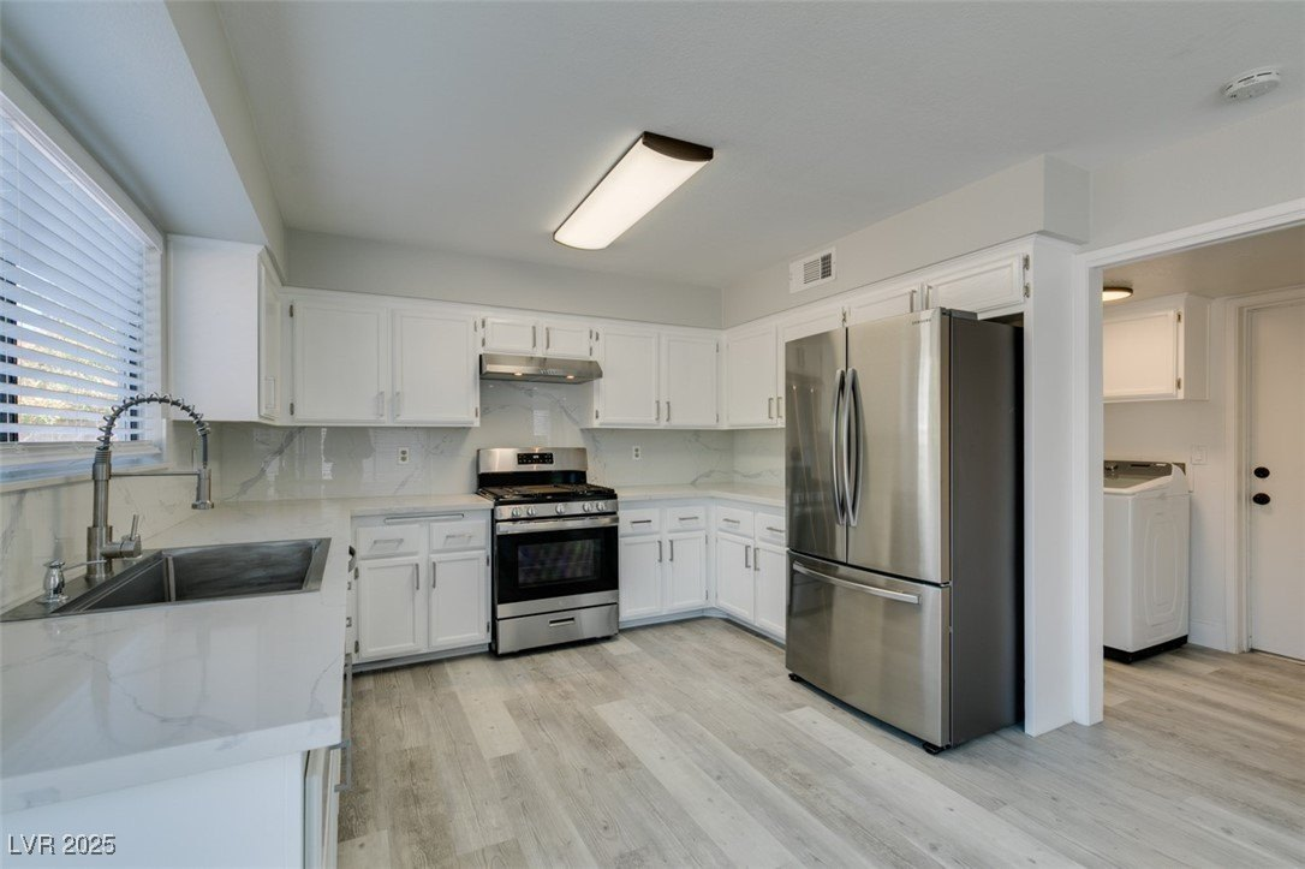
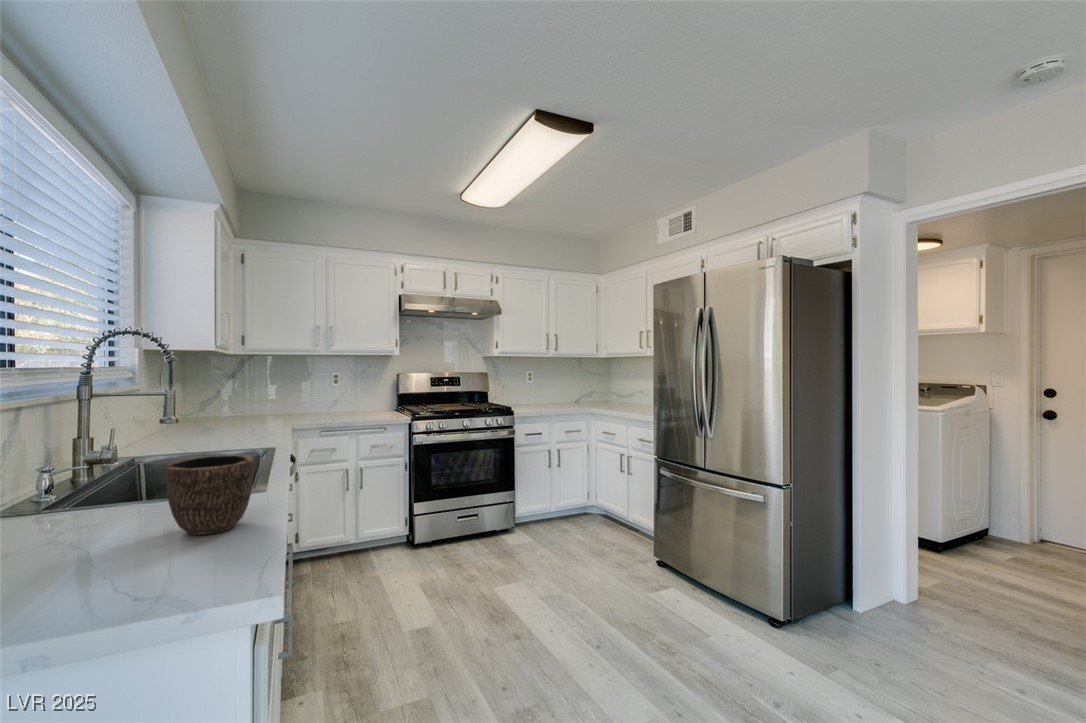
+ bowl [165,454,255,536]
